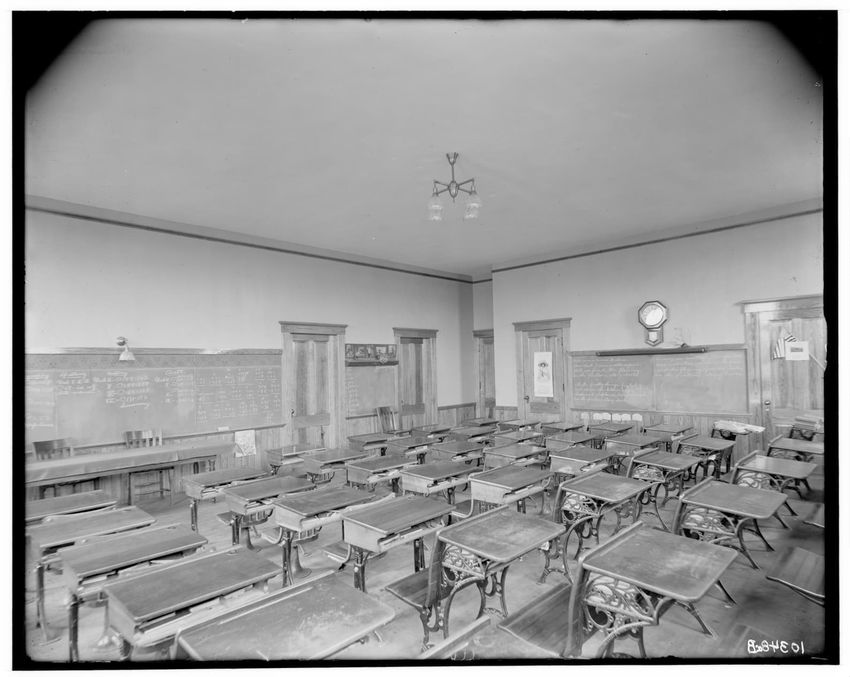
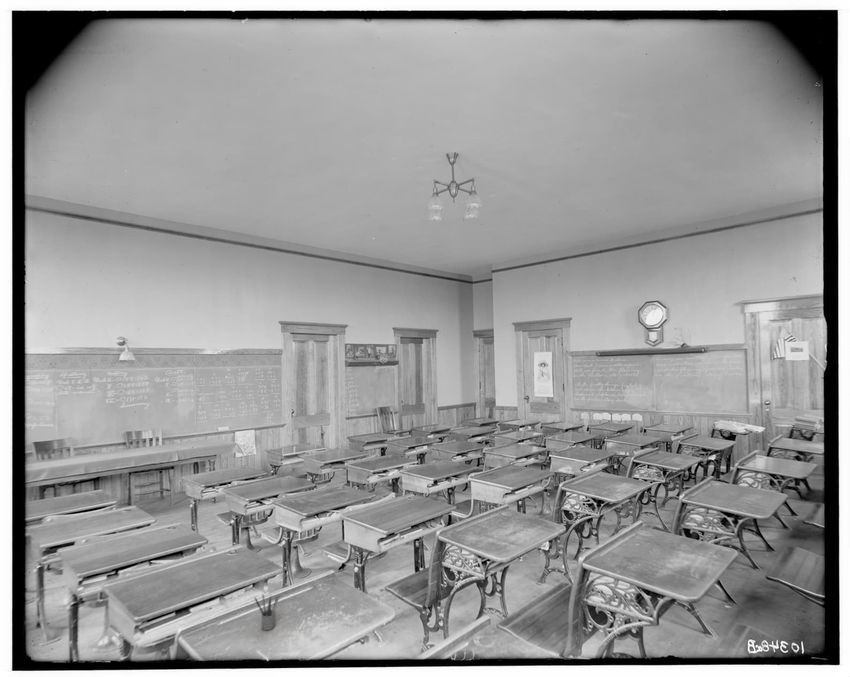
+ pencil box [254,594,281,631]
